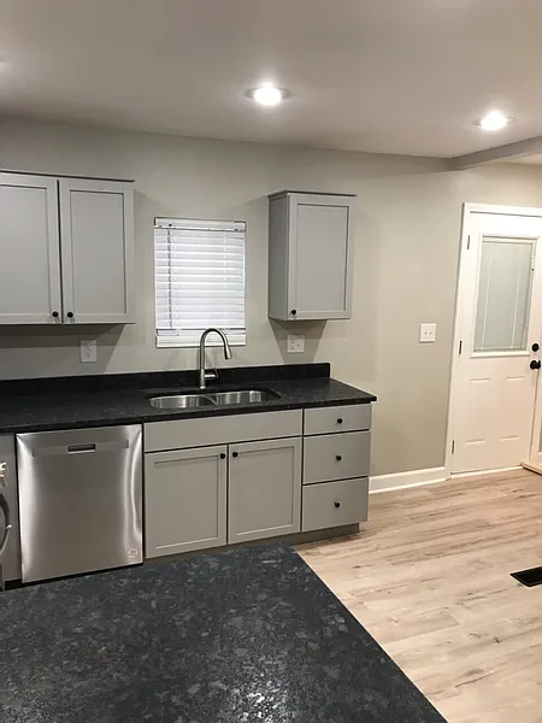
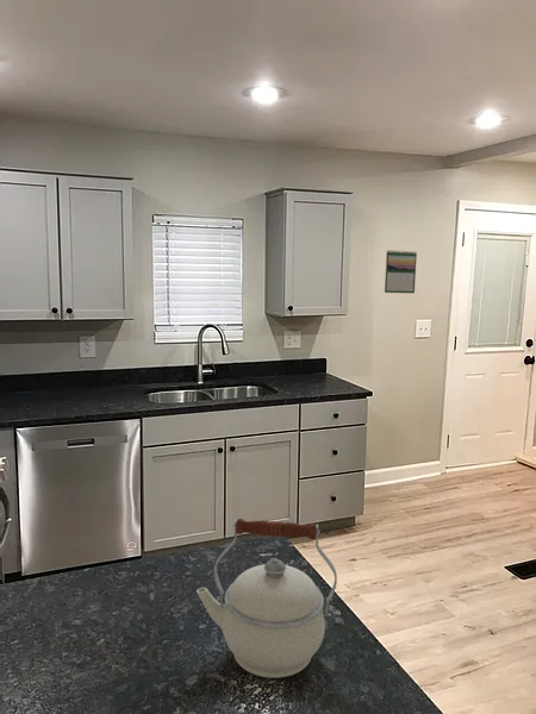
+ kettle [195,518,338,679]
+ calendar [384,249,418,294]
